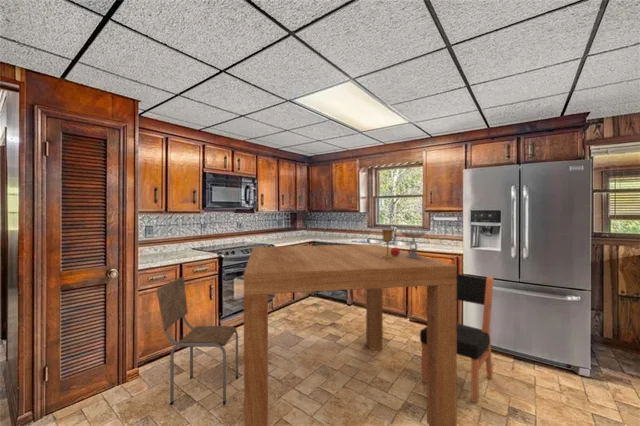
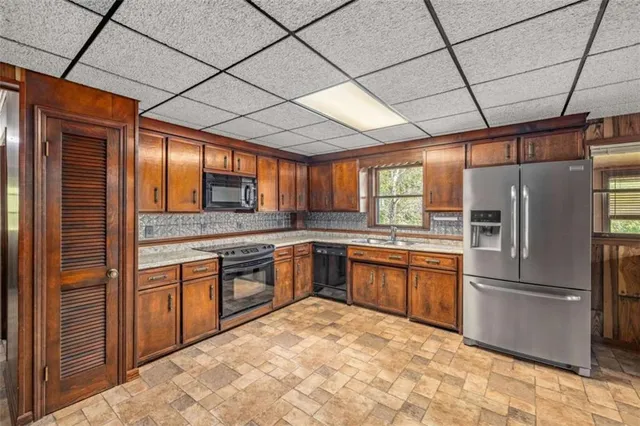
- dining chair [156,276,239,406]
- goblet [380,228,428,258]
- dining chair [419,273,495,404]
- table [243,243,458,426]
